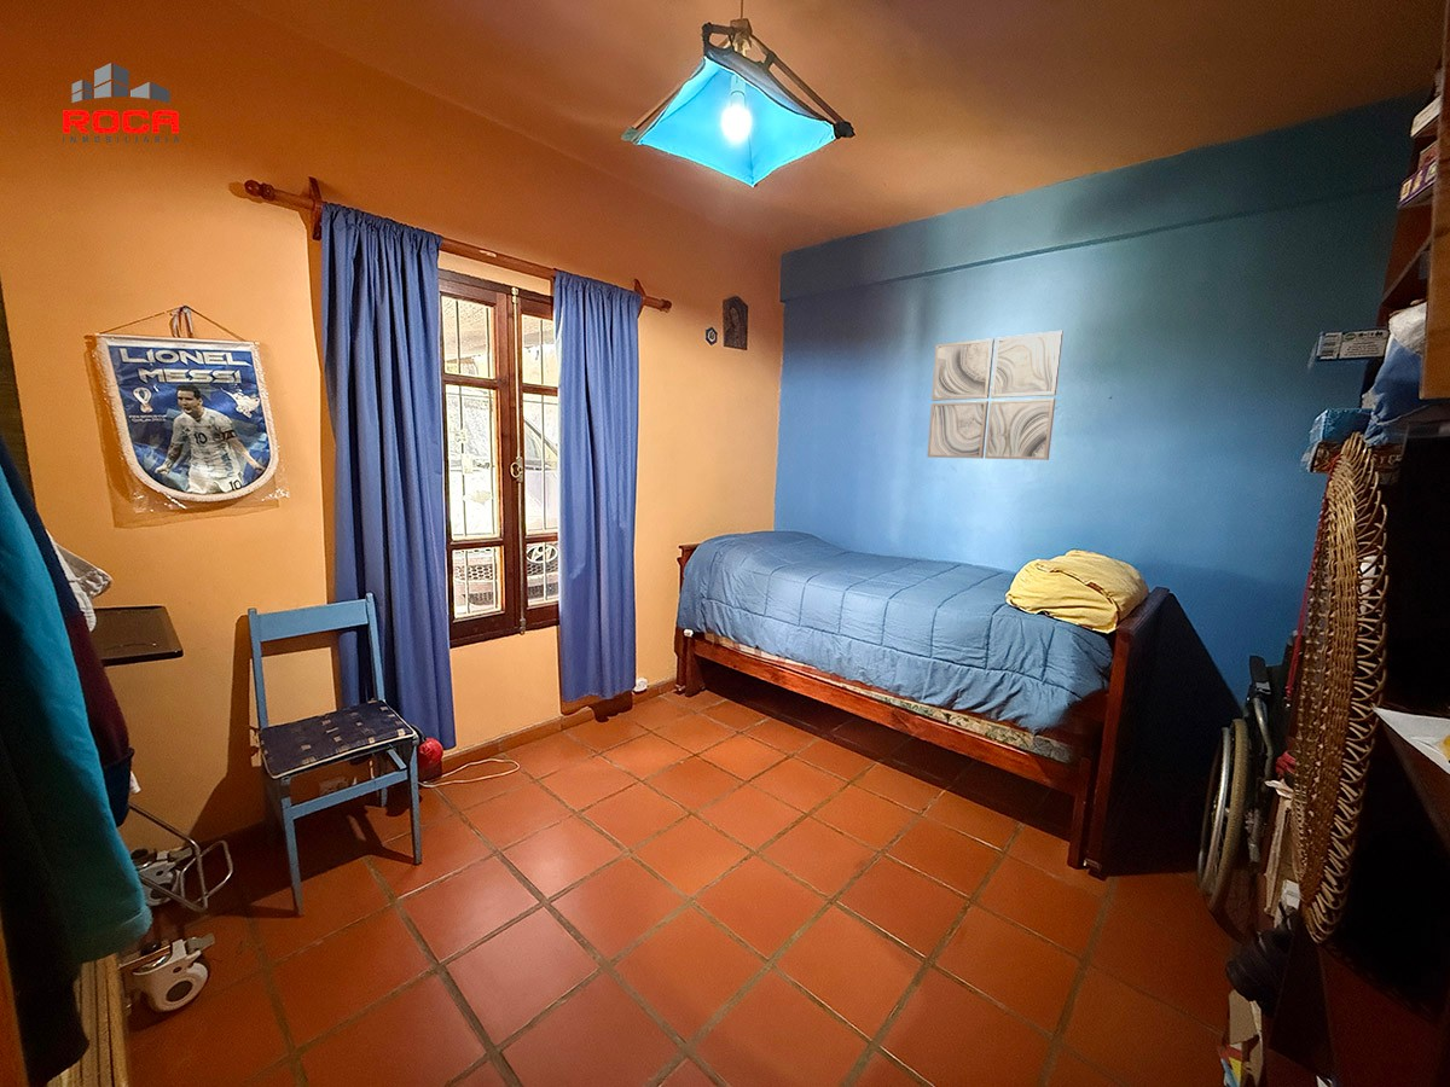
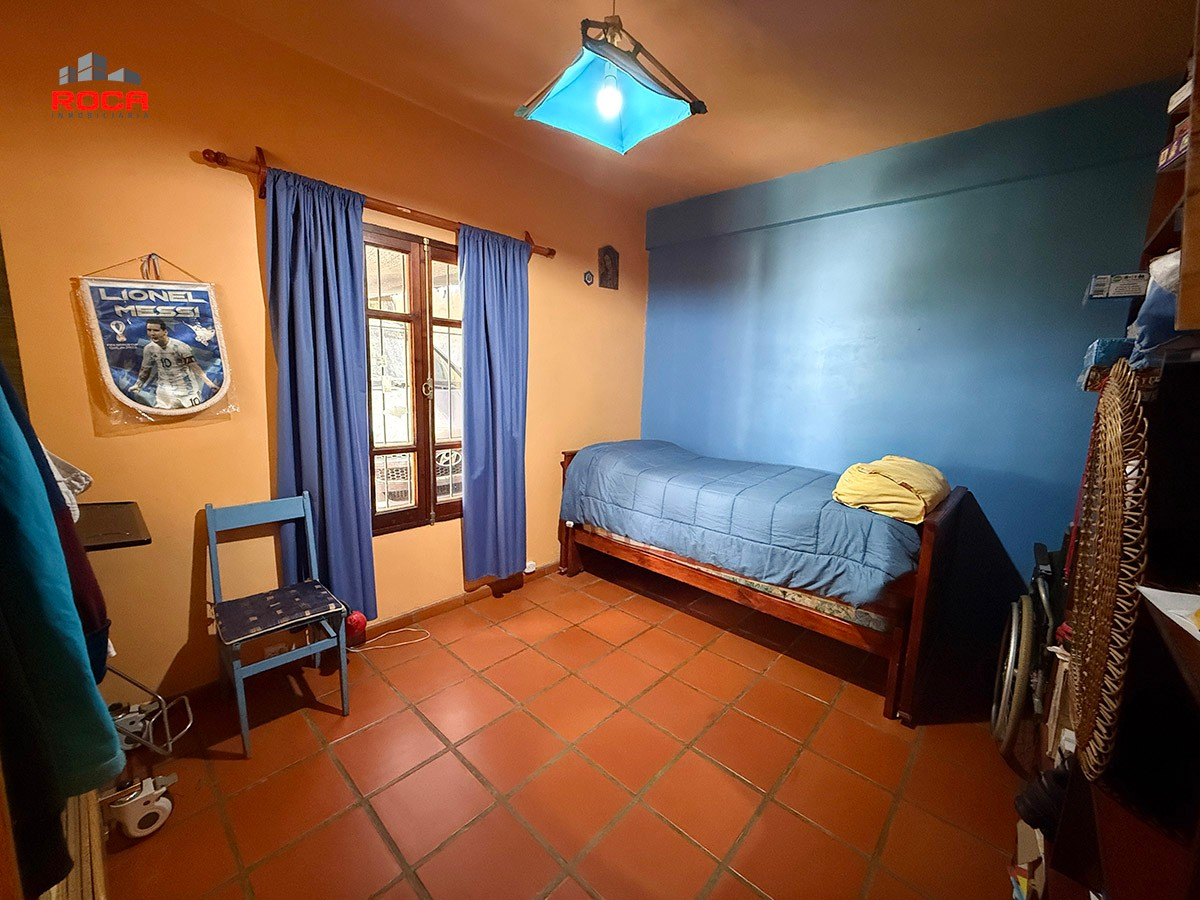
- wall art [927,330,1065,461]
